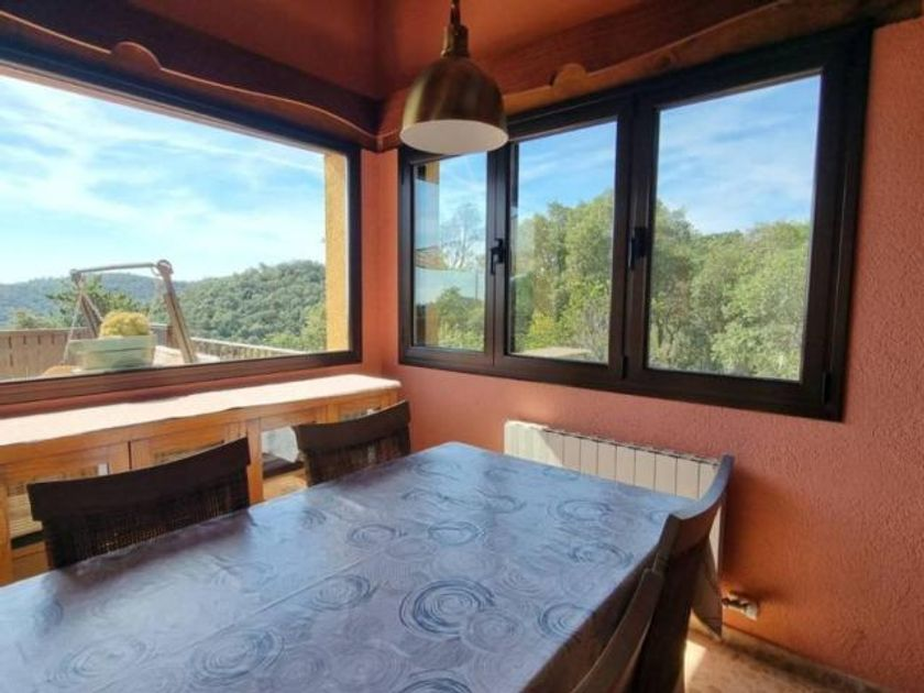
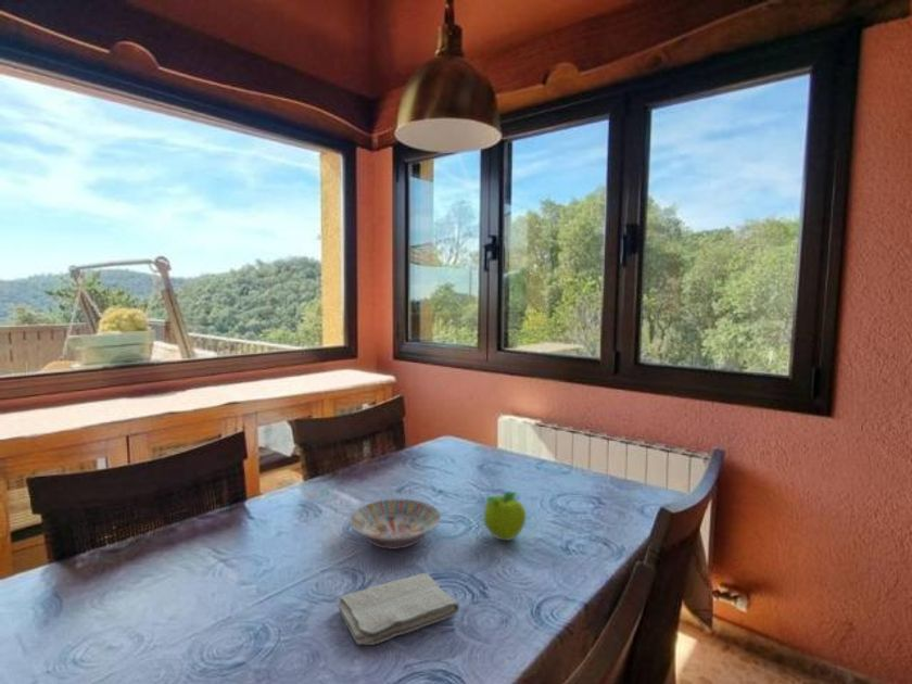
+ fruit [483,491,528,542]
+ bowl [349,498,442,550]
+ washcloth [337,572,460,646]
